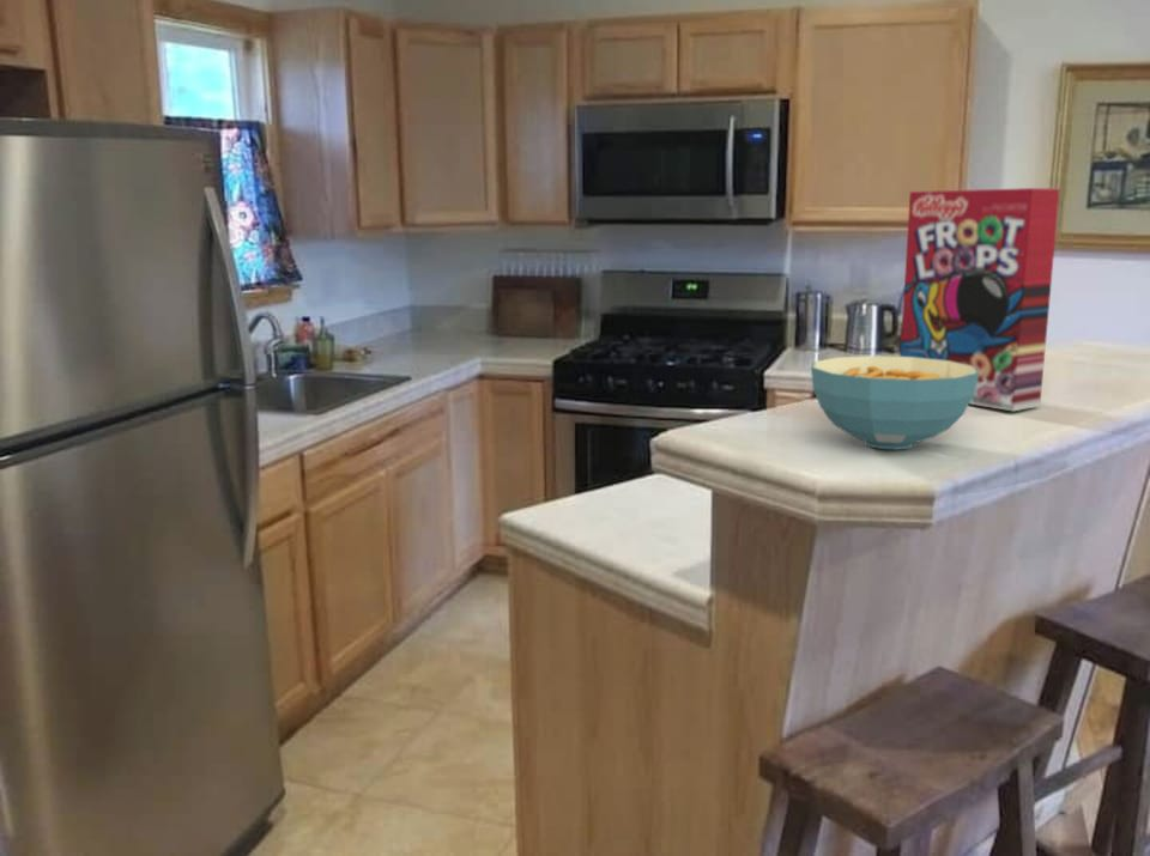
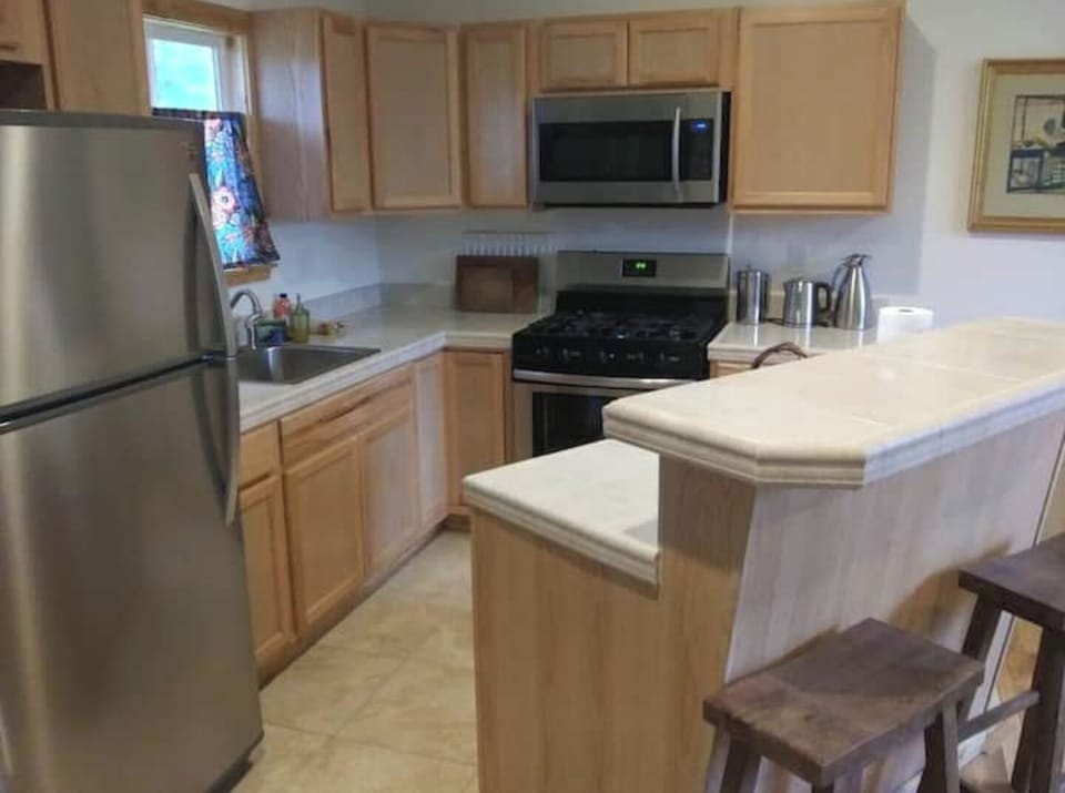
- cereal bowl [810,354,979,450]
- cereal box [898,187,1061,412]
